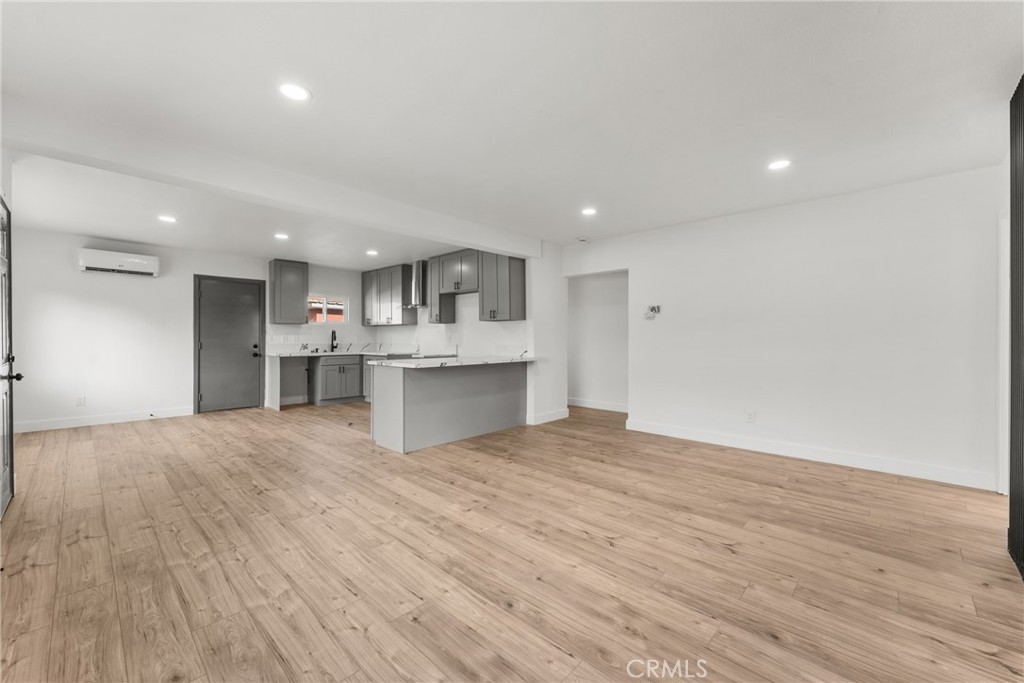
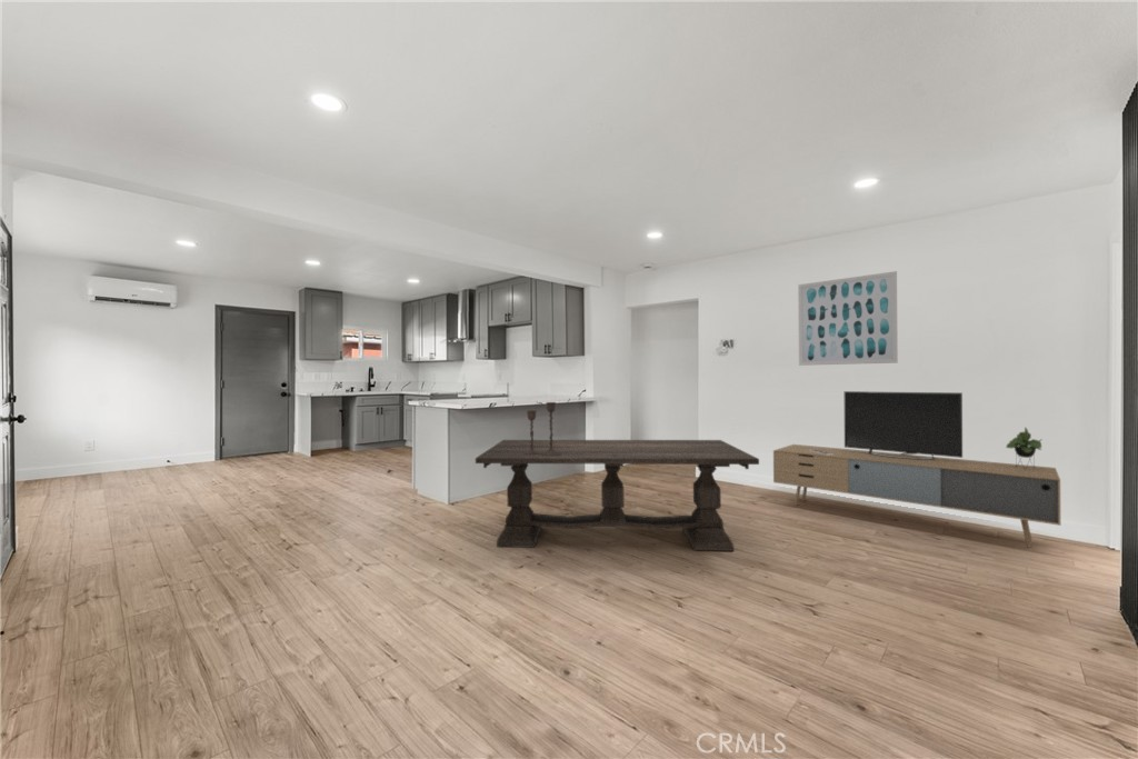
+ wall art [797,270,899,367]
+ media console [772,390,1061,549]
+ candlestick [523,401,561,456]
+ dining table [475,439,760,552]
